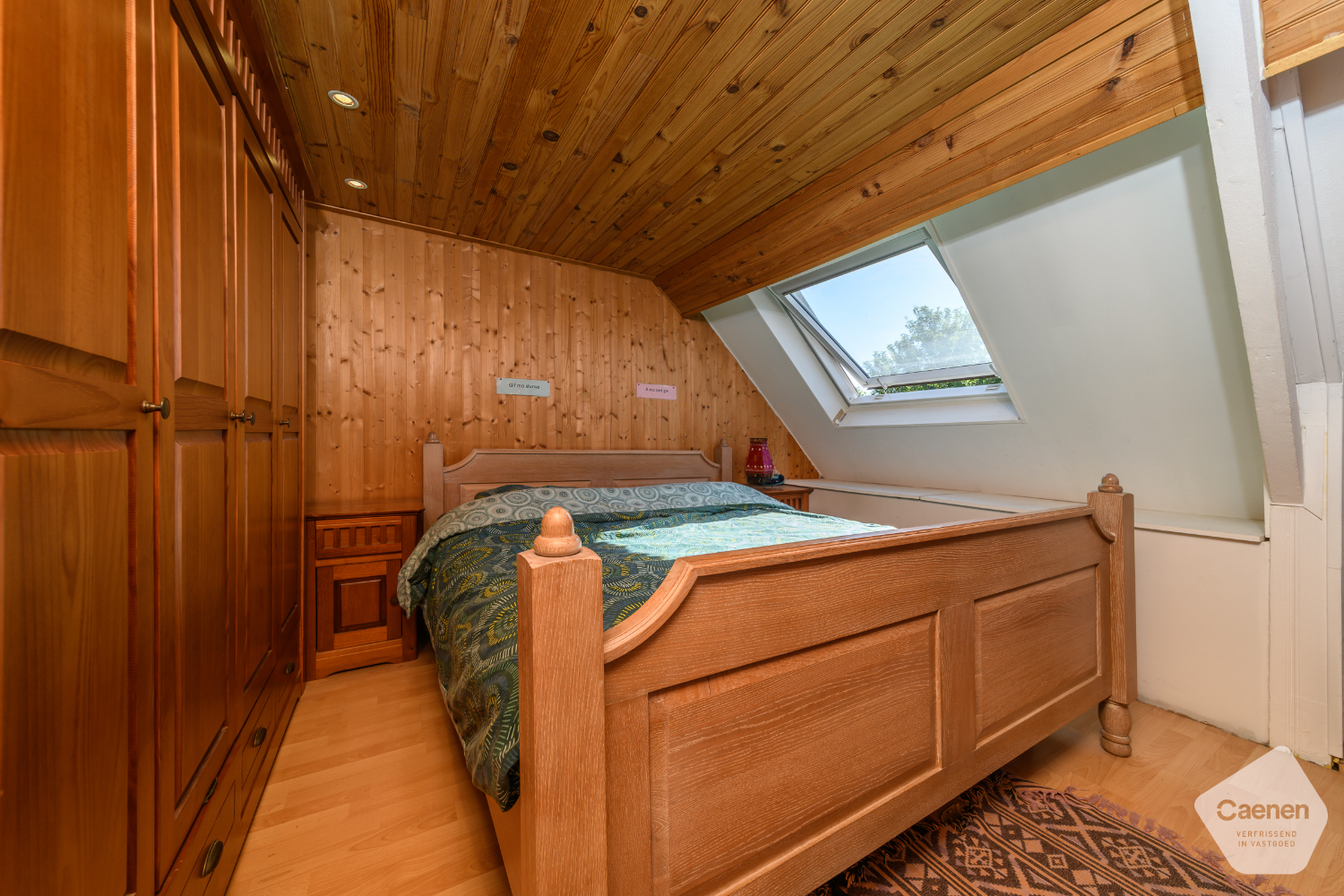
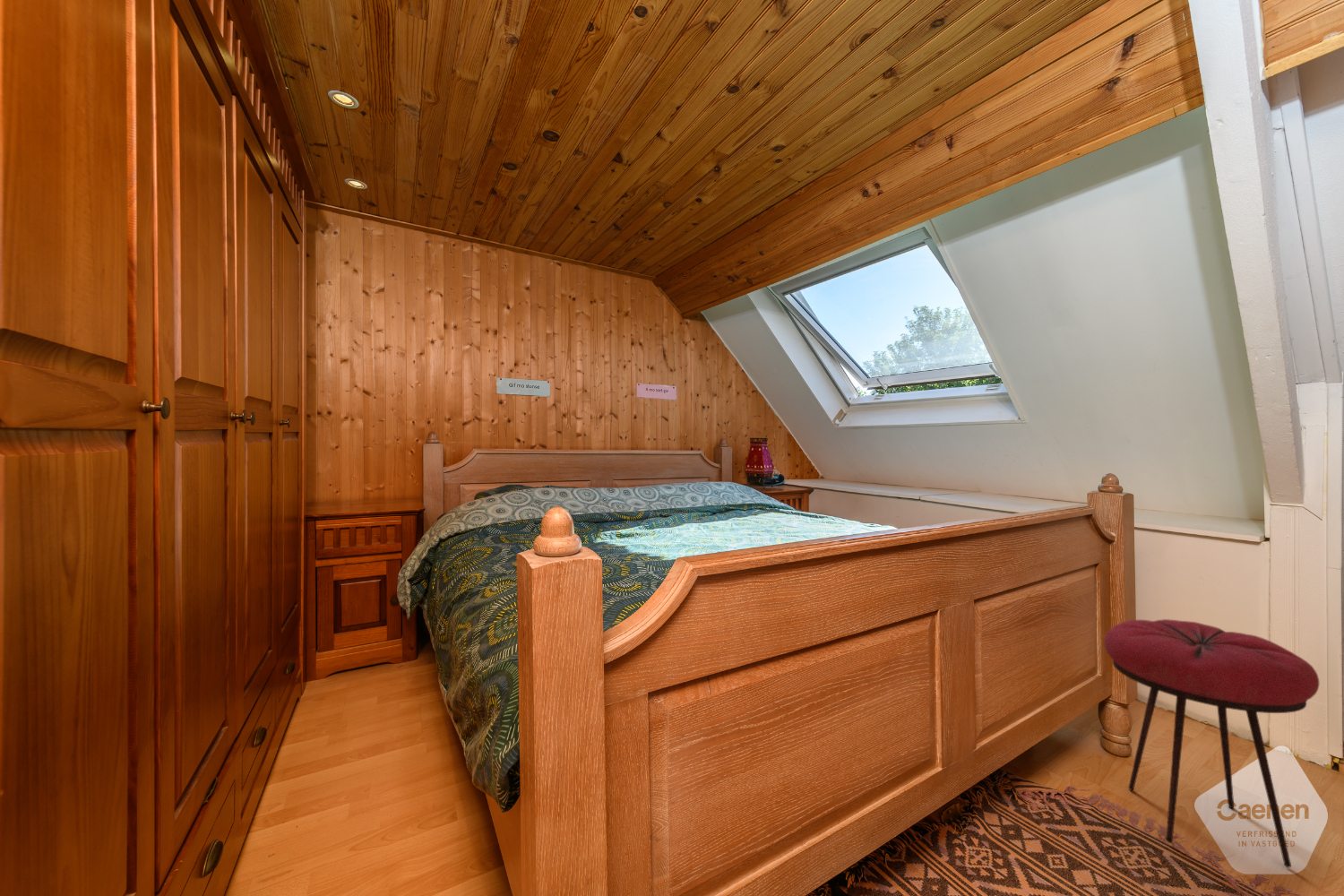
+ stool [1103,618,1320,868]
